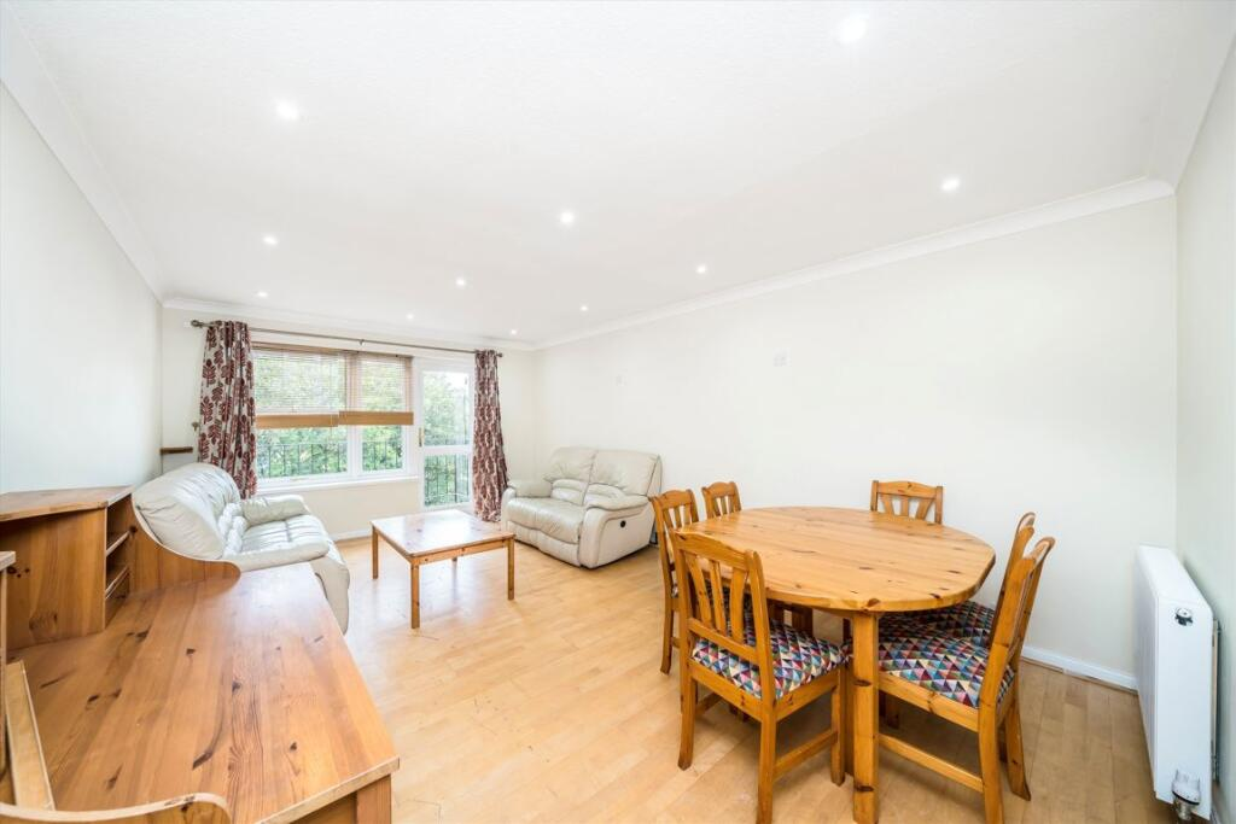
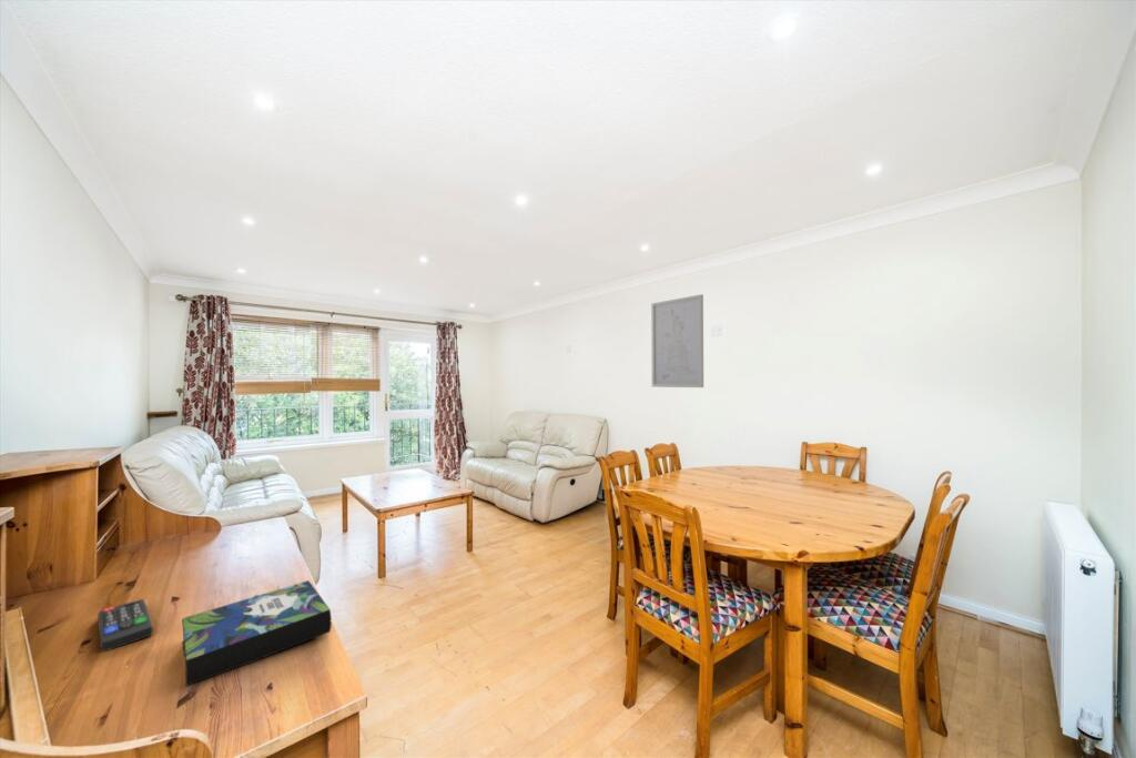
+ remote control [98,598,154,653]
+ book [181,579,333,687]
+ wall art [650,293,704,388]
